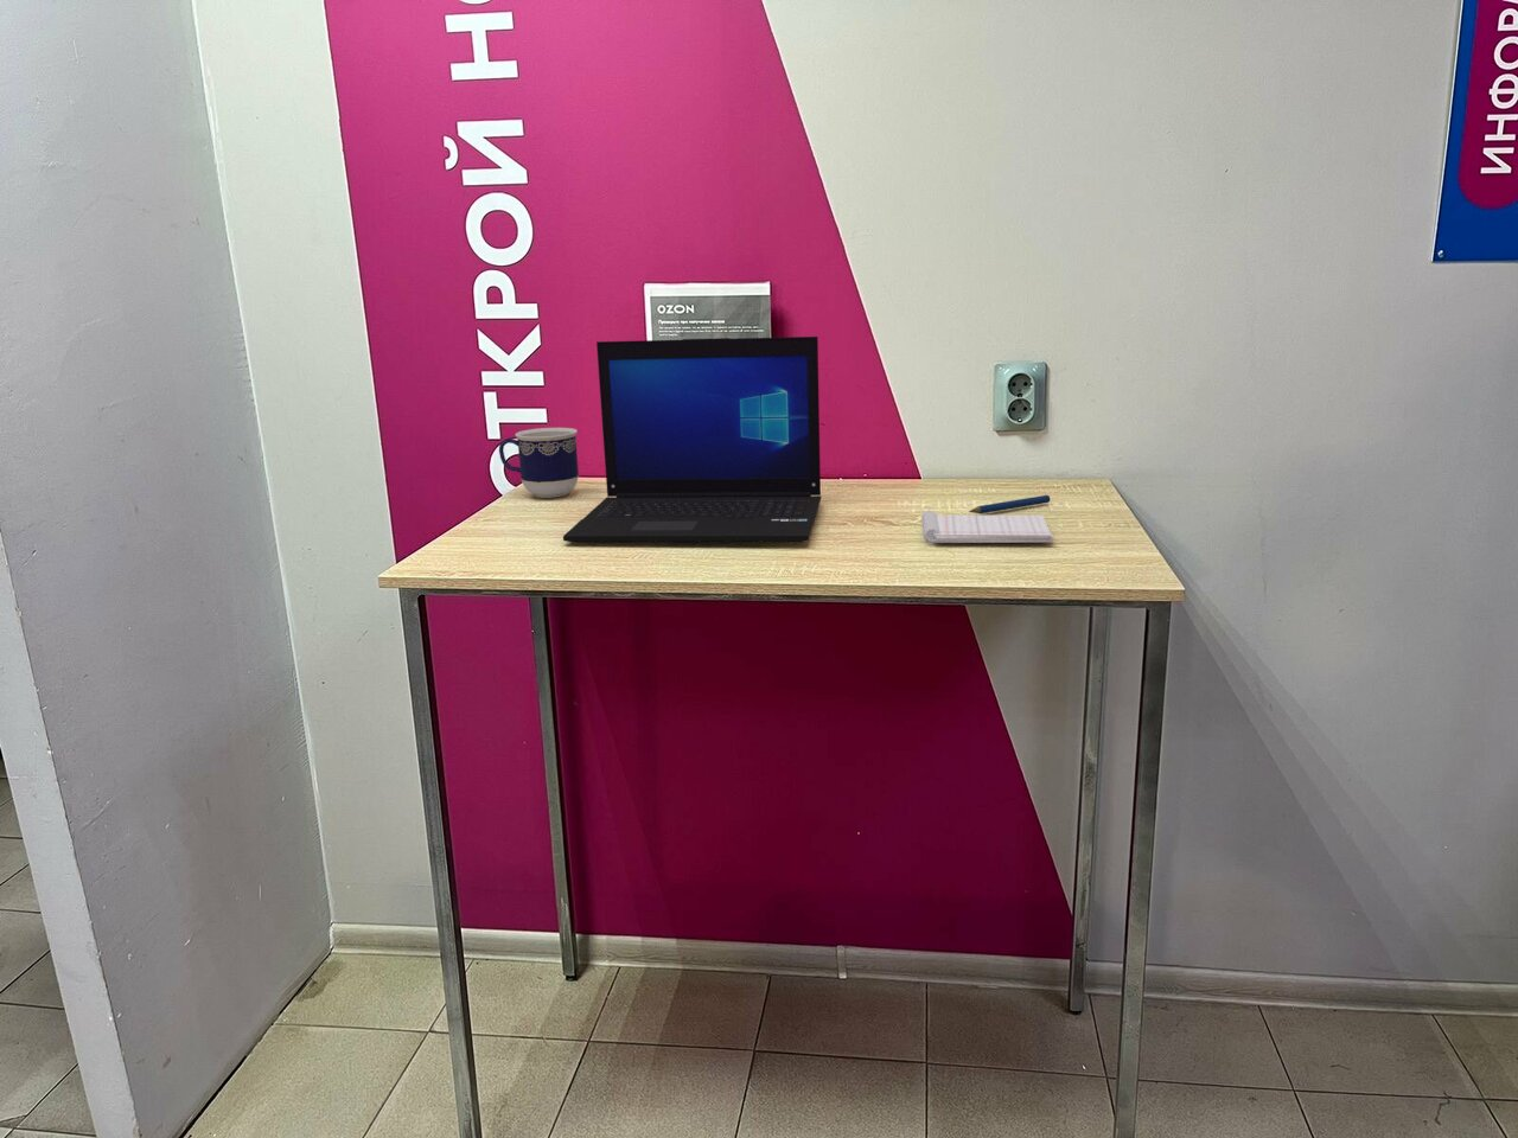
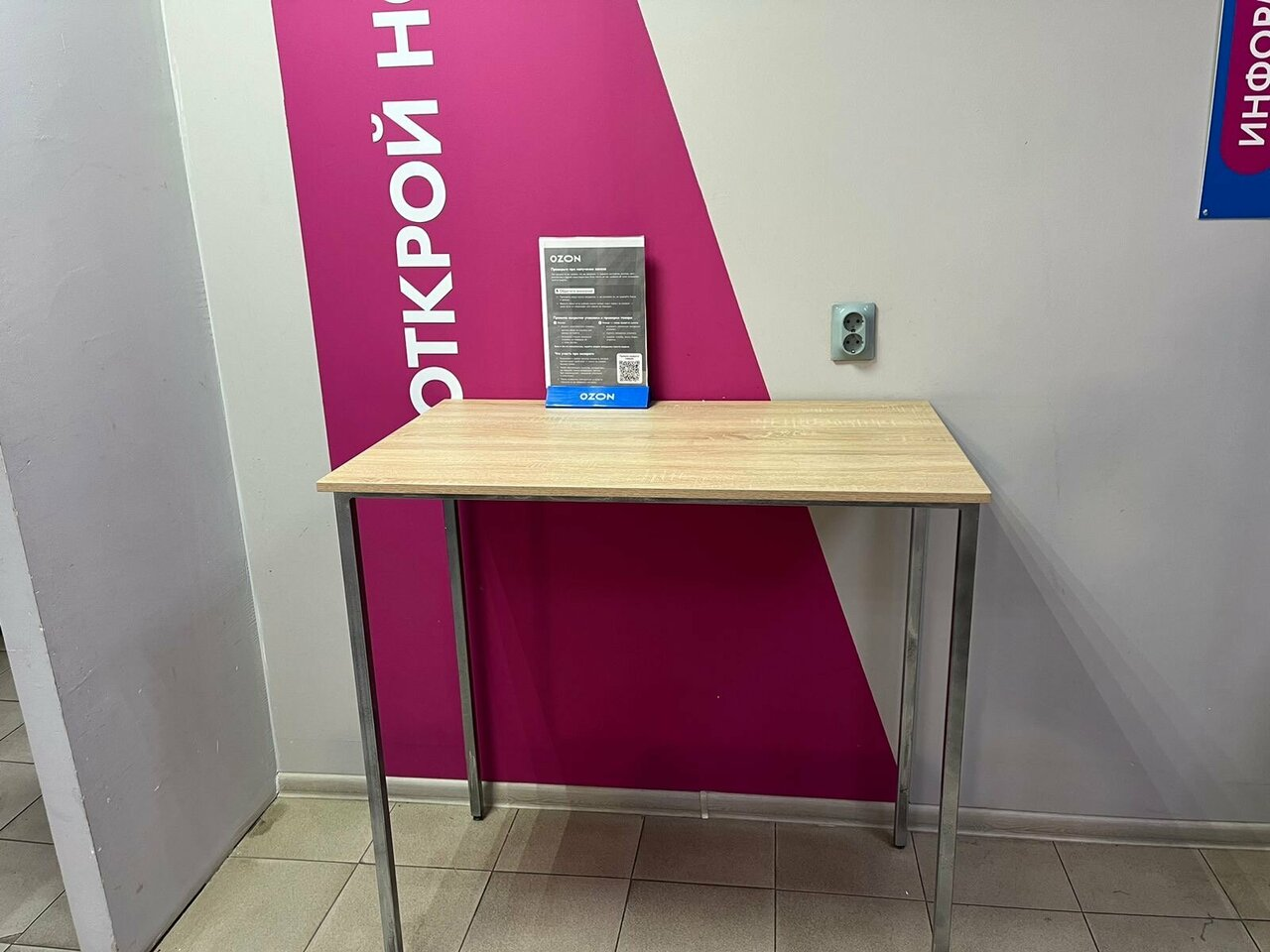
- laptop [562,336,822,544]
- notebook [920,495,1054,544]
- cup [498,427,580,498]
